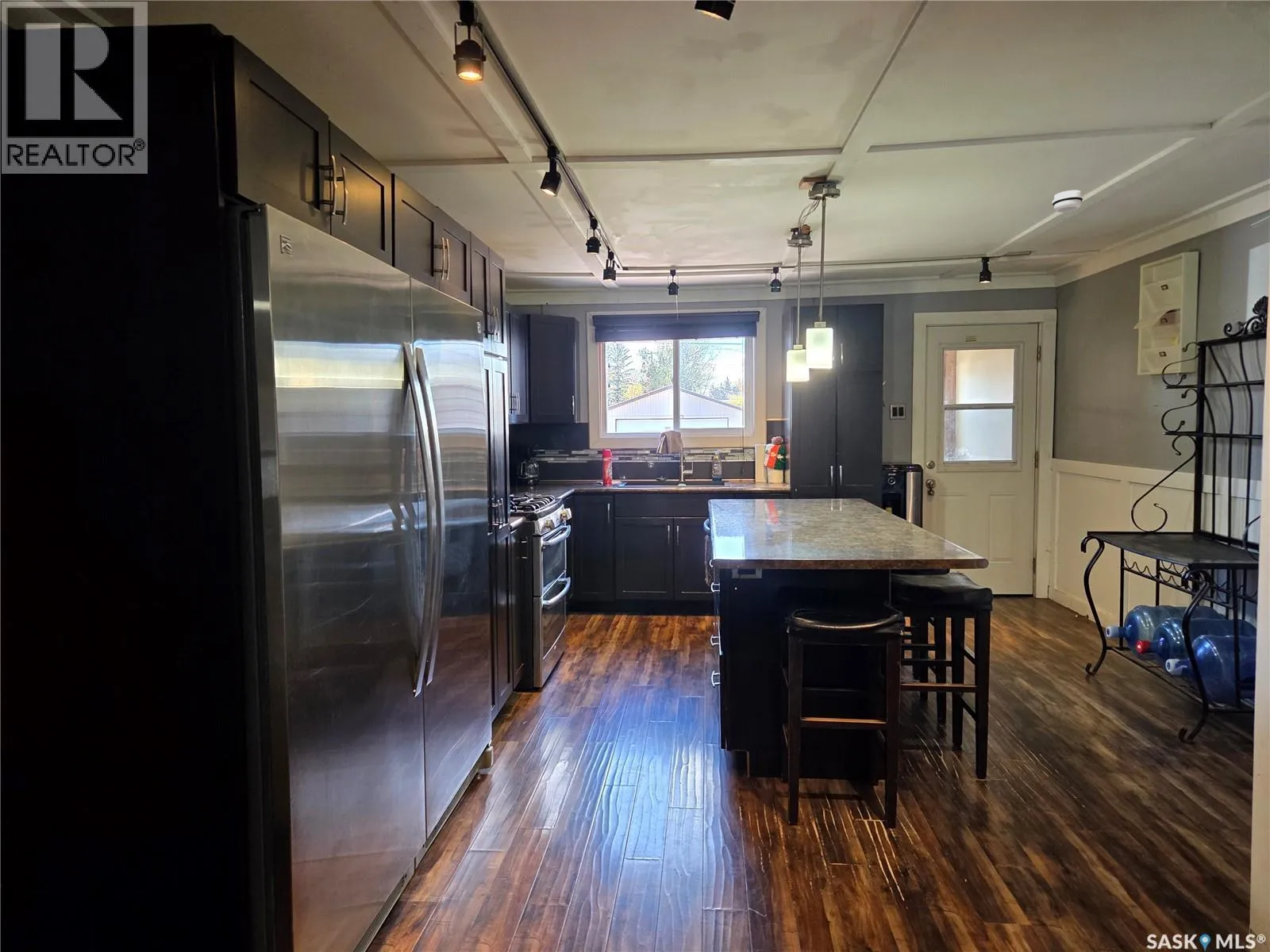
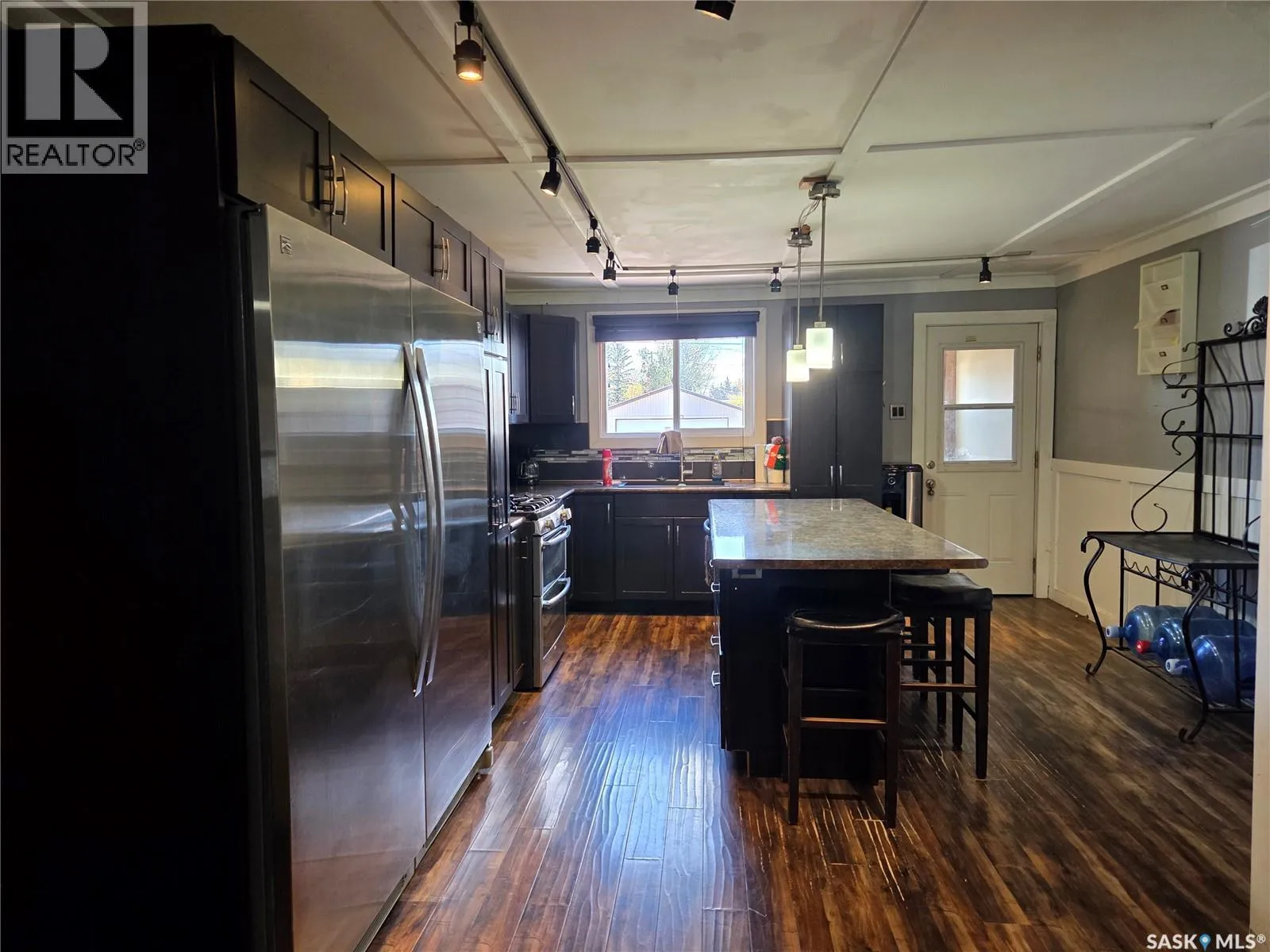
- smoke detector [1052,190,1083,213]
